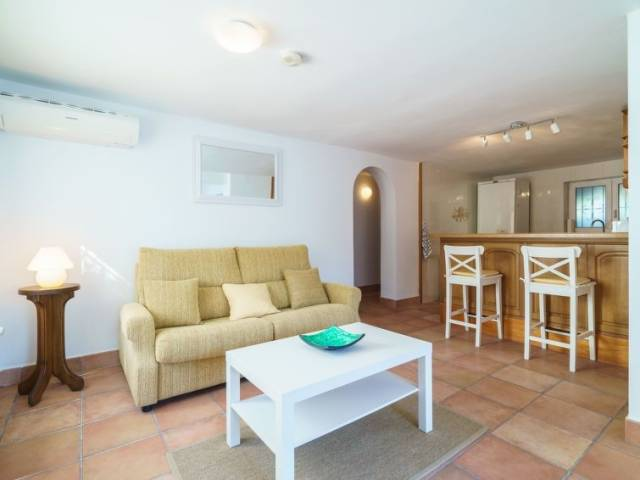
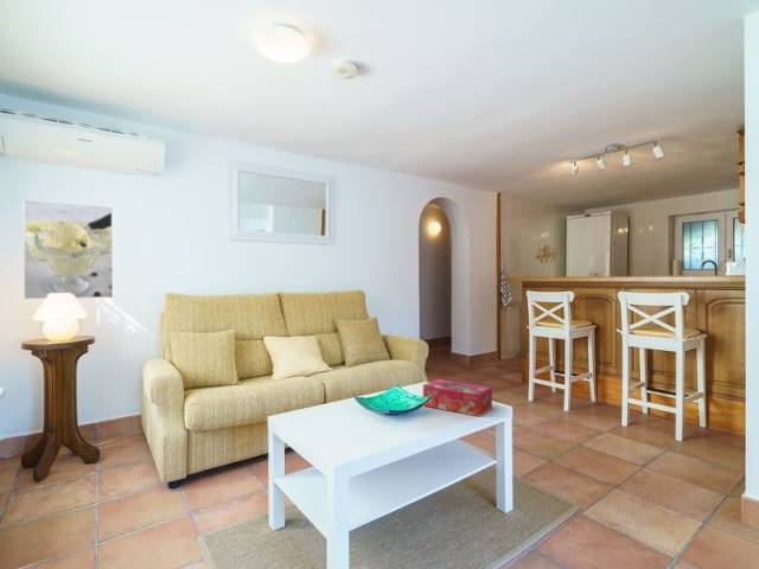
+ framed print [23,198,114,300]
+ tissue box [422,378,493,418]
